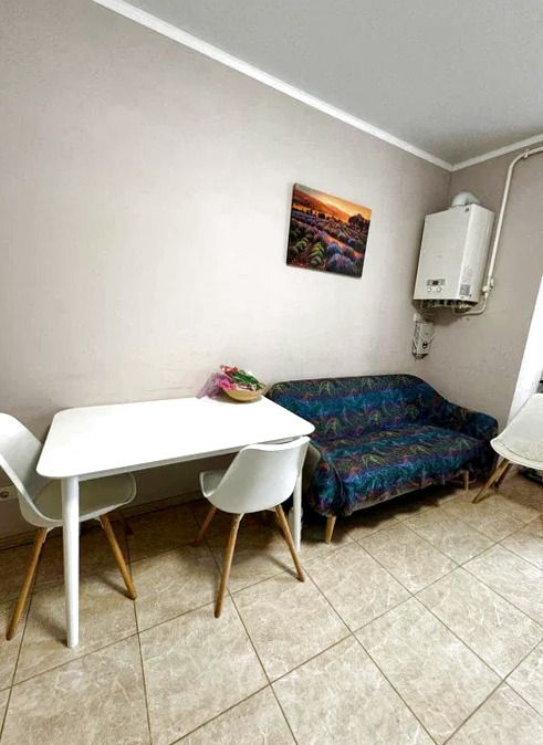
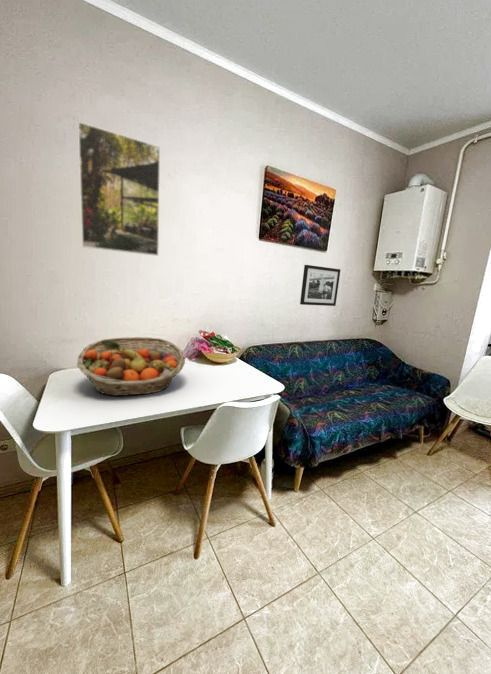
+ picture frame [299,264,341,307]
+ fruit basket [76,336,186,397]
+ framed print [77,121,161,257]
